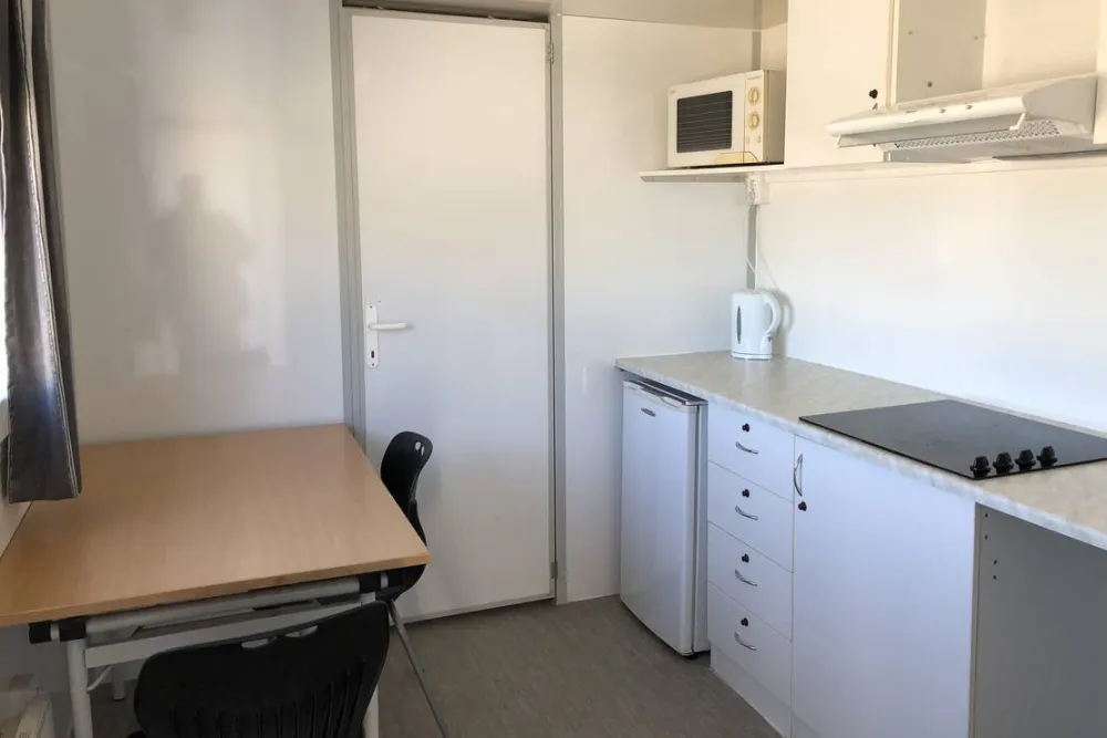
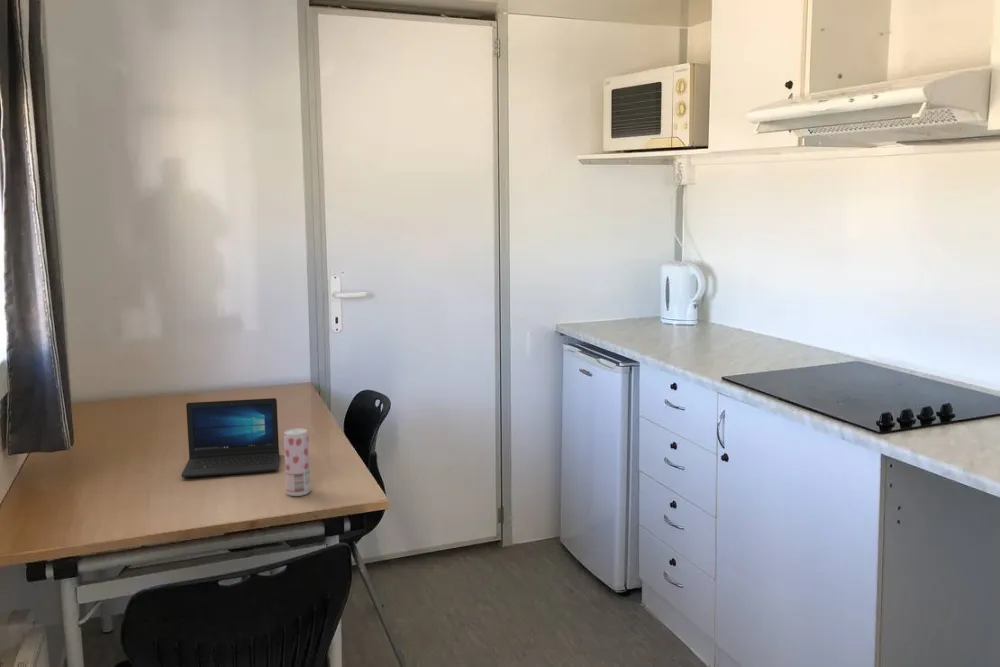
+ laptop [181,397,280,478]
+ beverage can [283,428,312,497]
